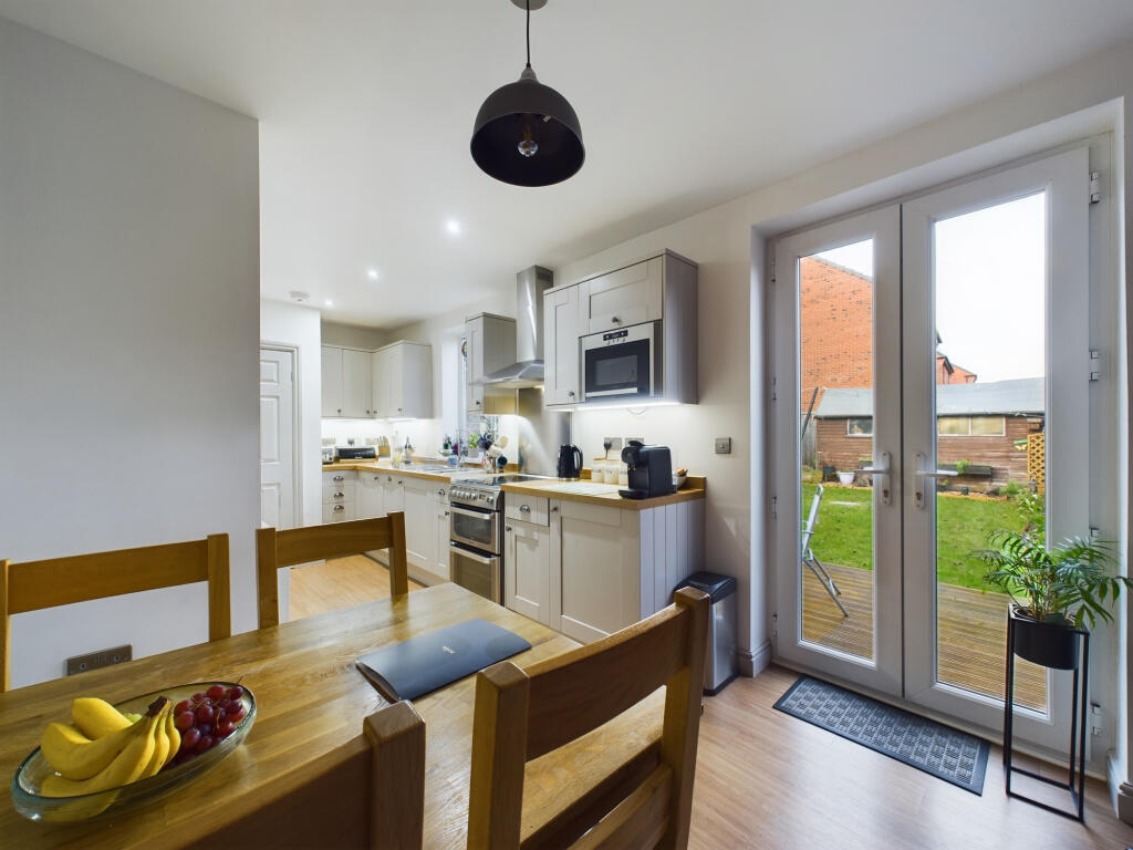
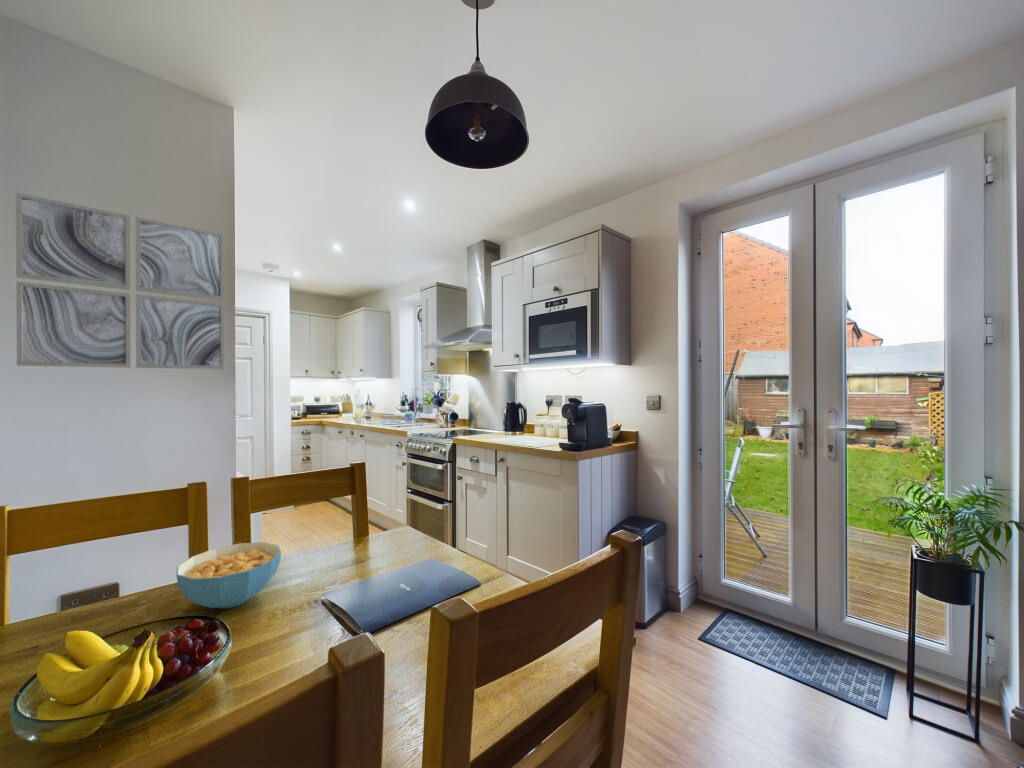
+ cereal bowl [175,541,282,610]
+ wall art [15,192,225,370]
